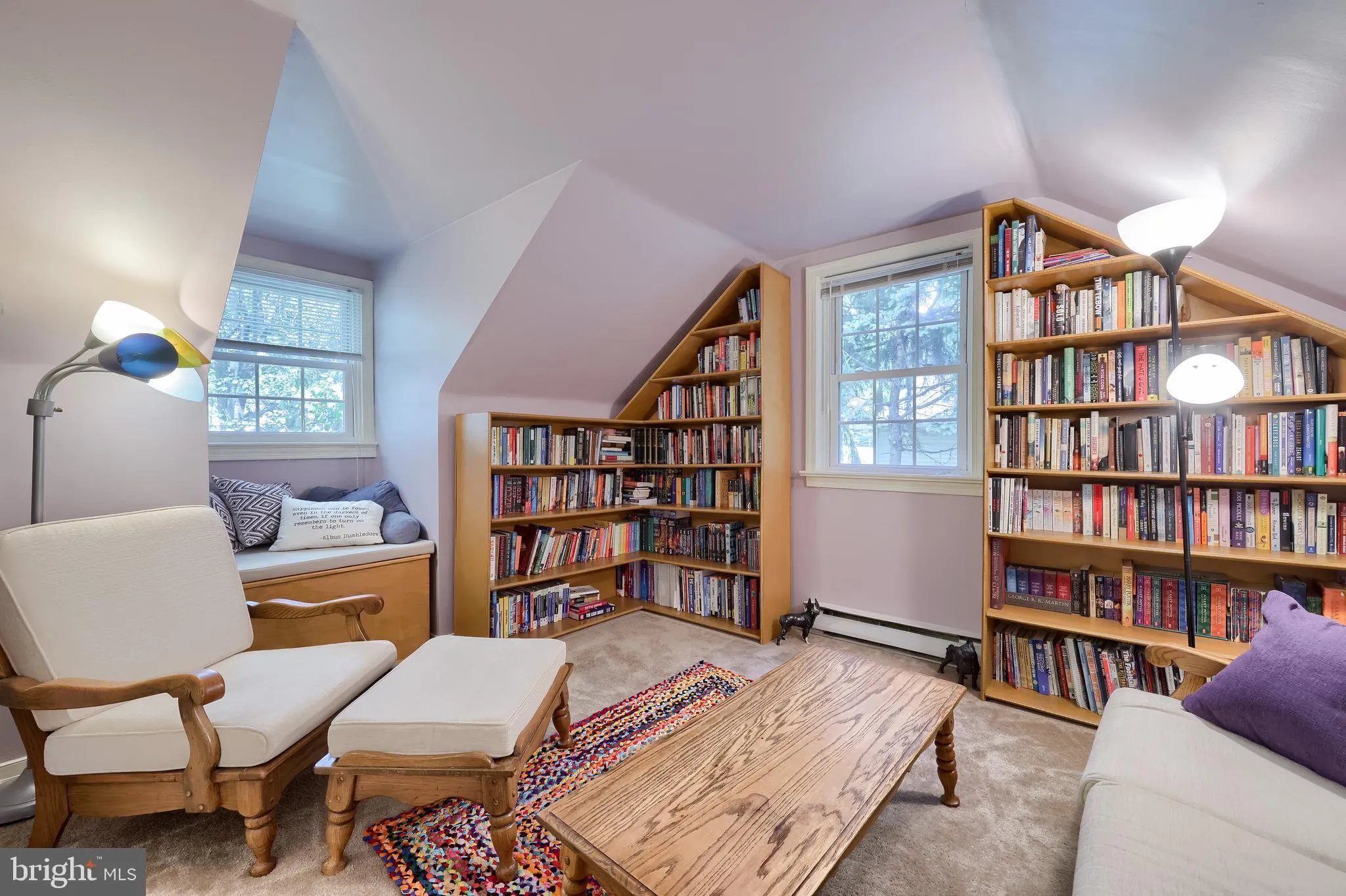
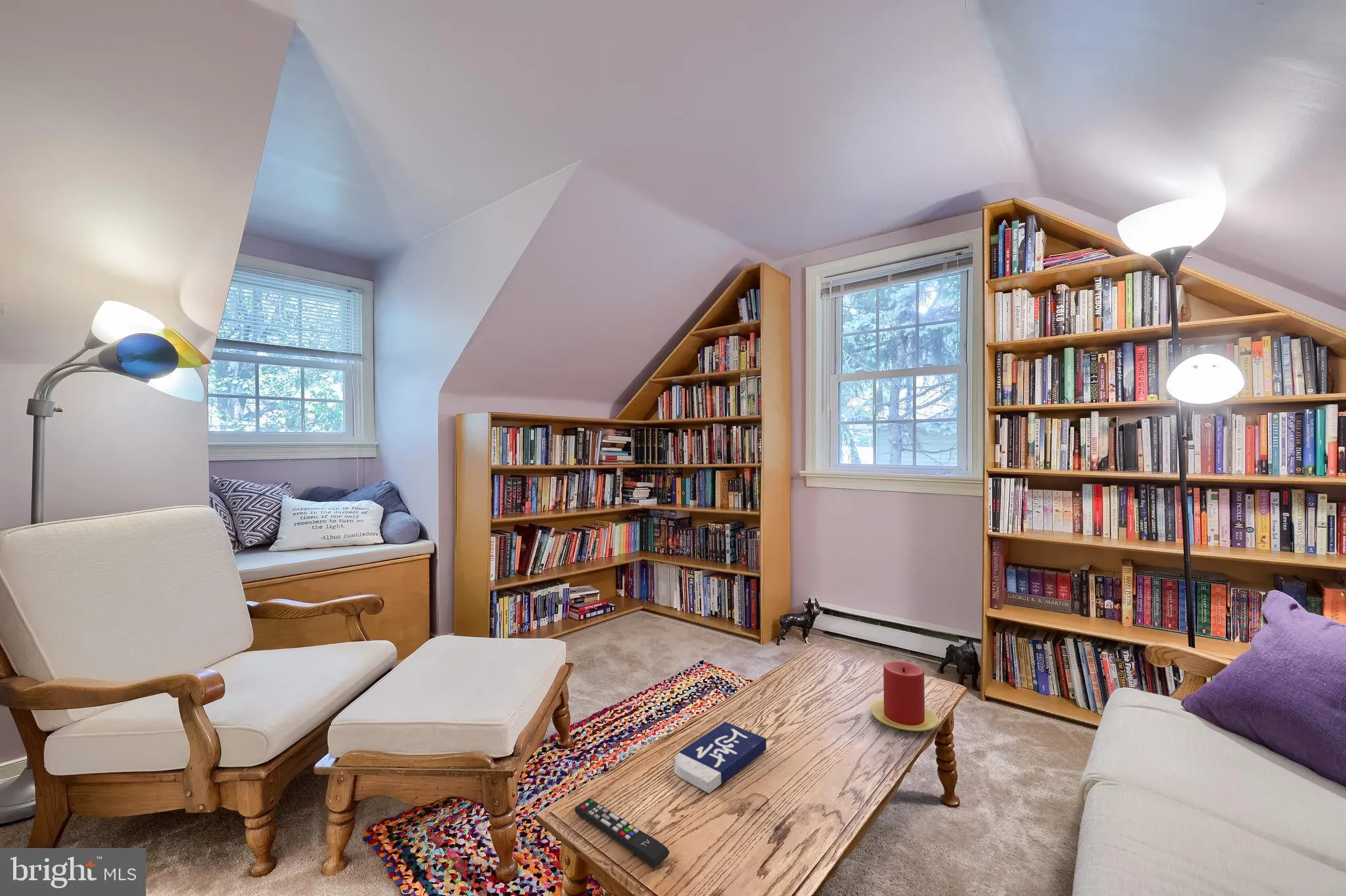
+ candle [870,661,939,732]
+ remote control [574,797,670,869]
+ book [673,721,767,794]
